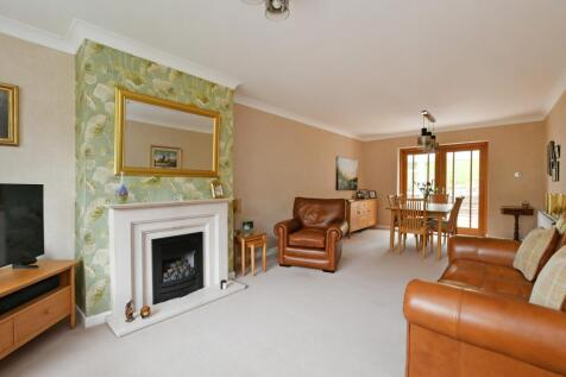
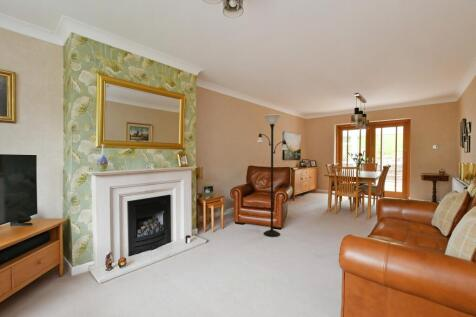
+ floor lamp [256,113,289,238]
